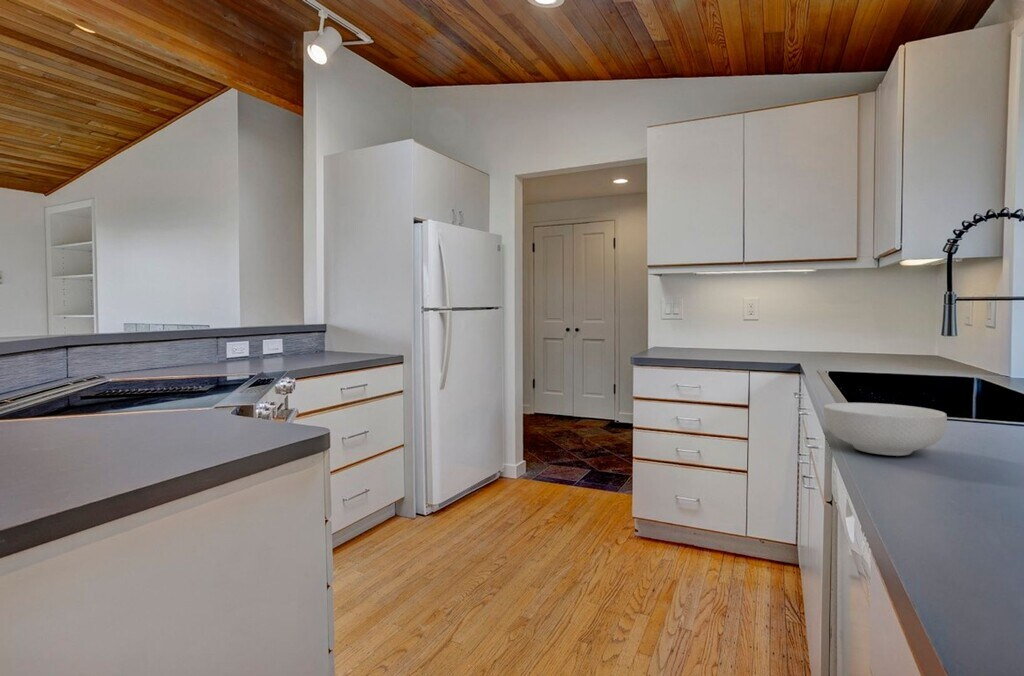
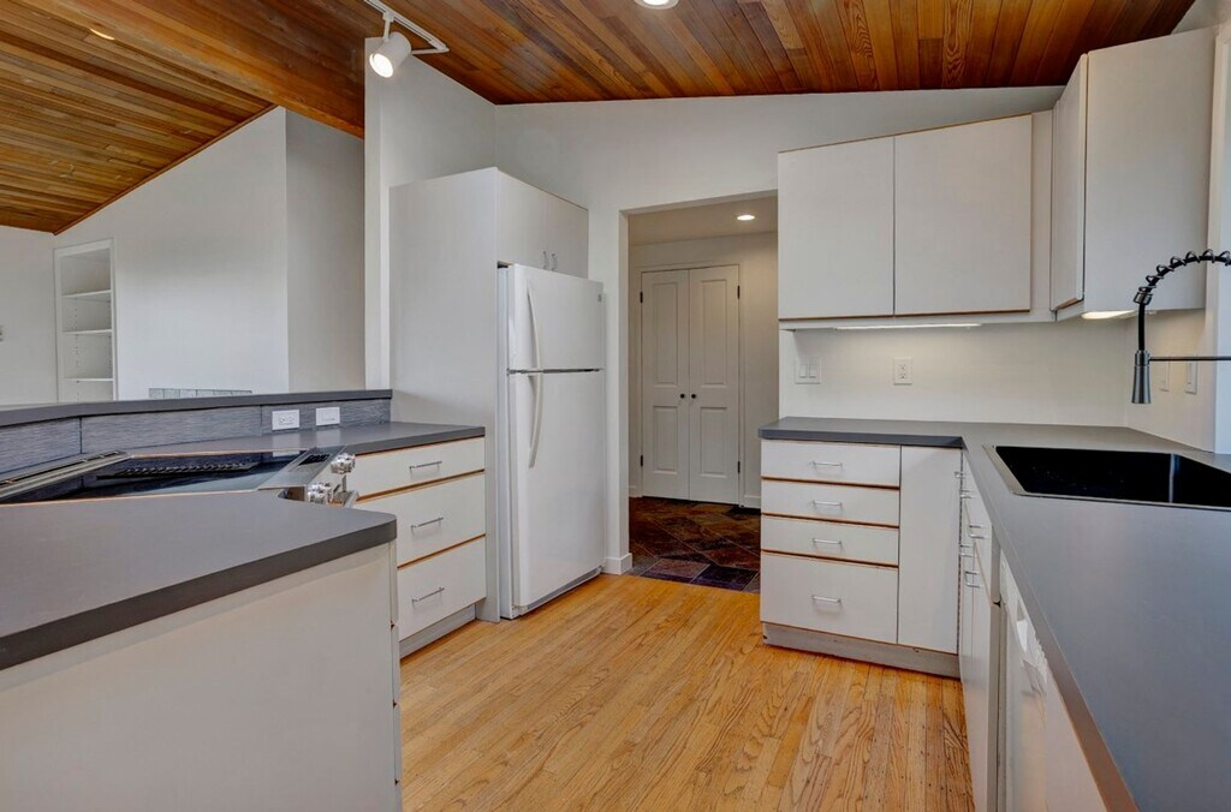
- cereal bowl [823,402,948,457]
